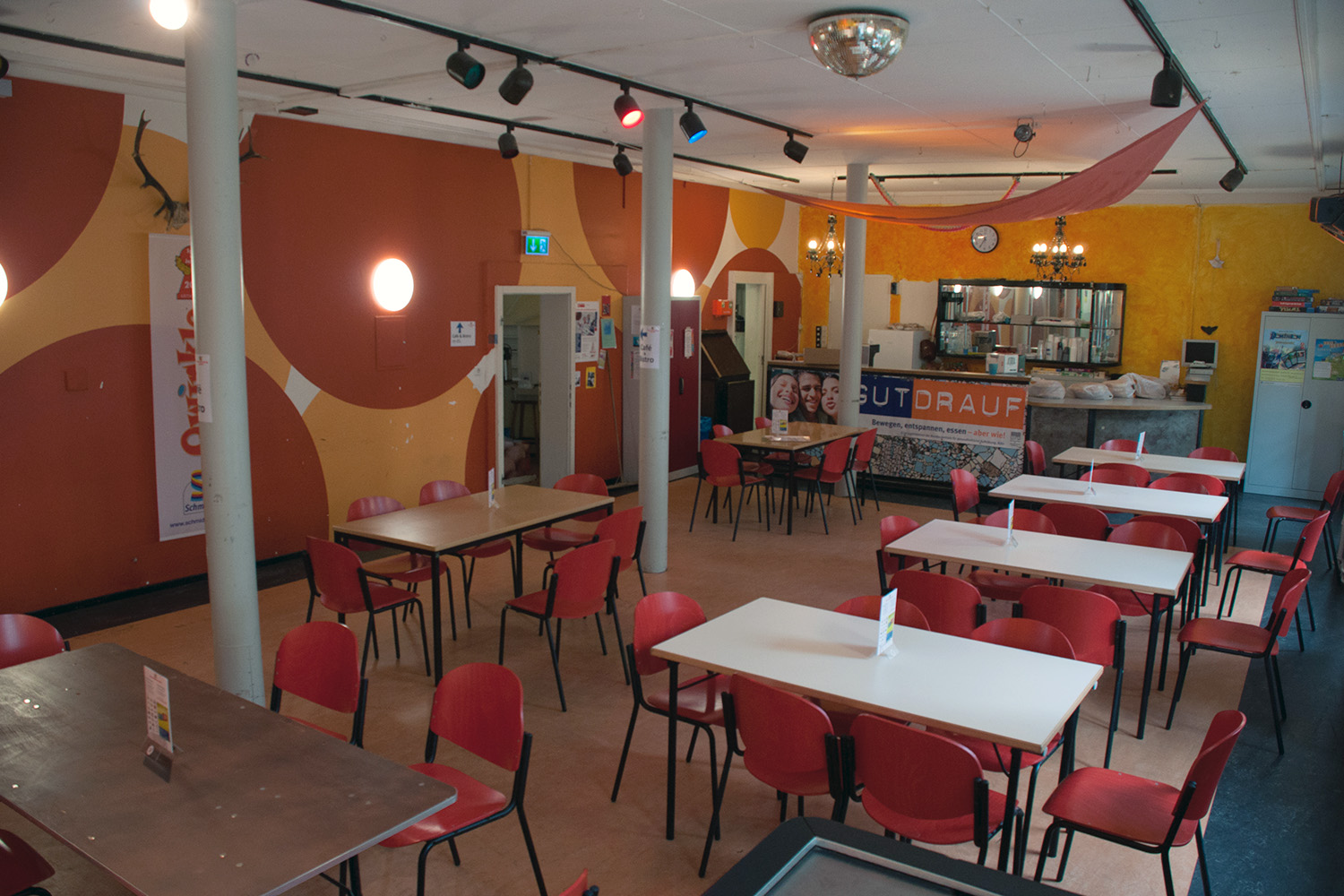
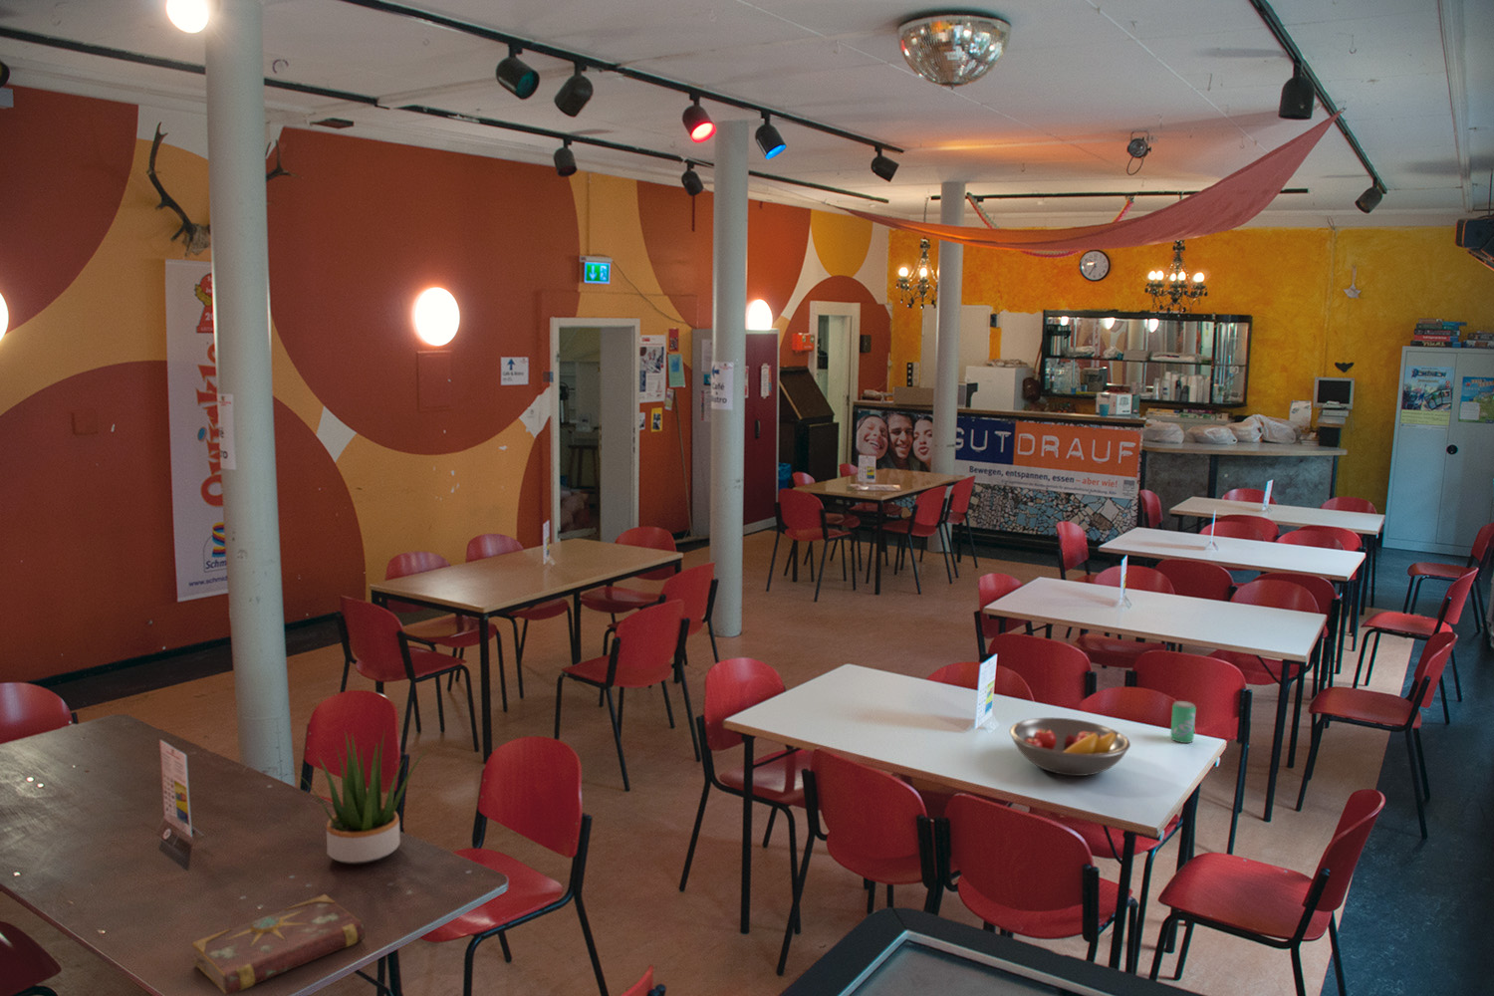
+ fruit bowl [1009,717,1132,777]
+ book [191,894,366,996]
+ beverage can [1169,700,1197,744]
+ potted plant [287,730,431,866]
